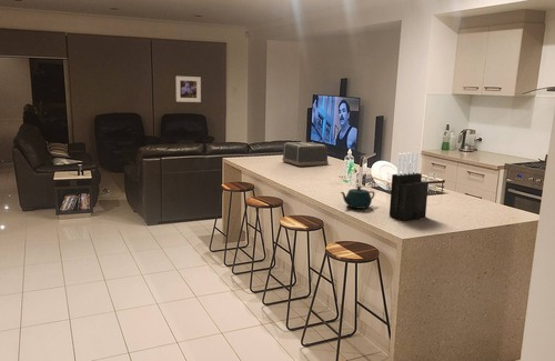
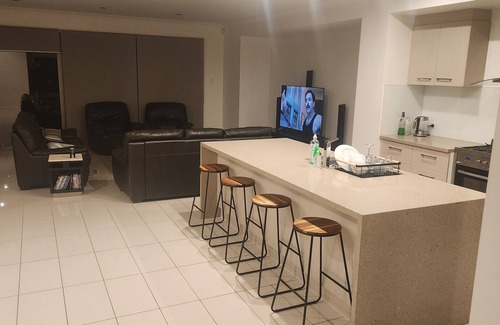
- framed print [175,76,202,103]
- knife block [389,151,430,221]
- toaster [281,141,330,167]
- teapot [340,185,376,210]
